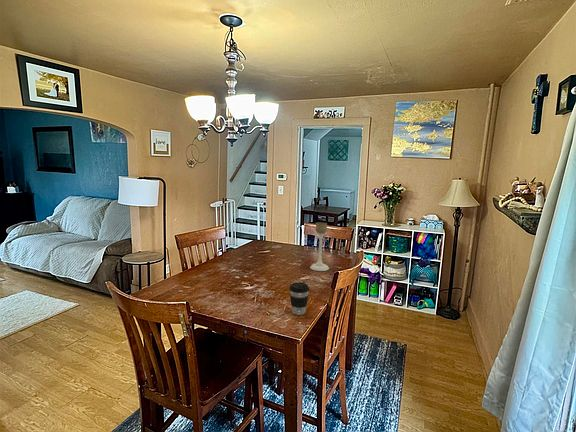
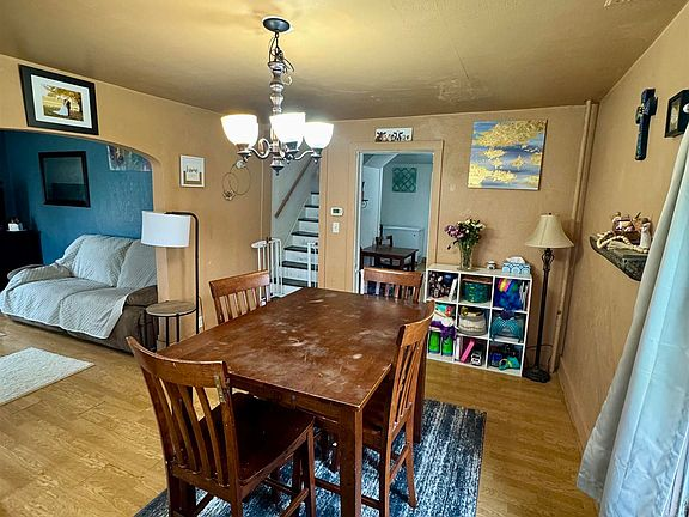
- candle holder [309,221,330,272]
- coffee cup [288,281,310,316]
